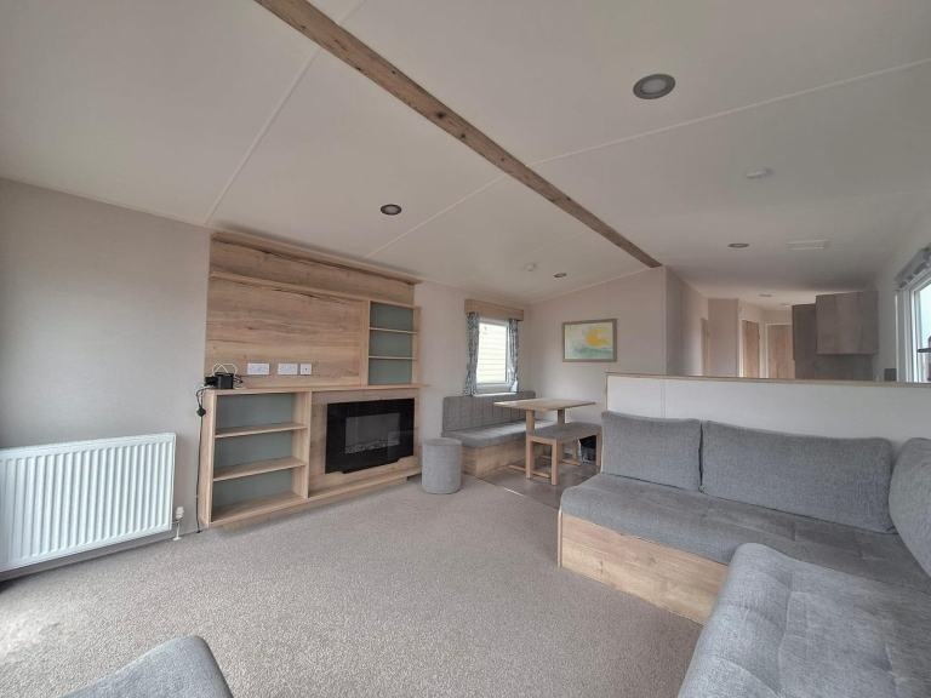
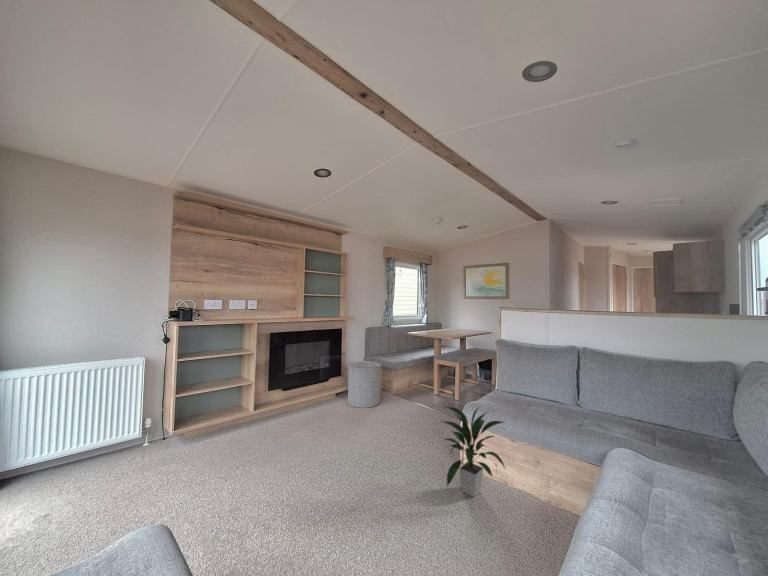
+ indoor plant [441,405,507,498]
